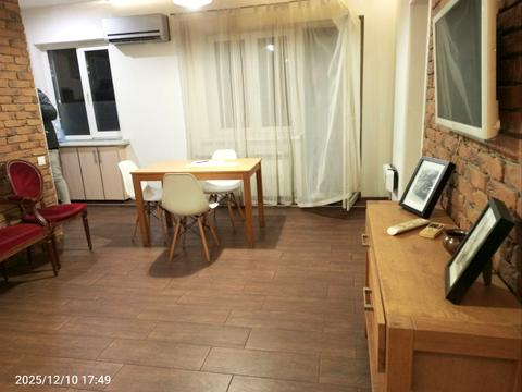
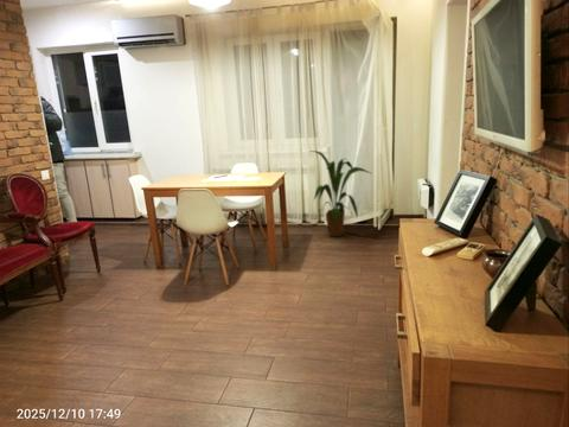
+ house plant [308,149,372,237]
